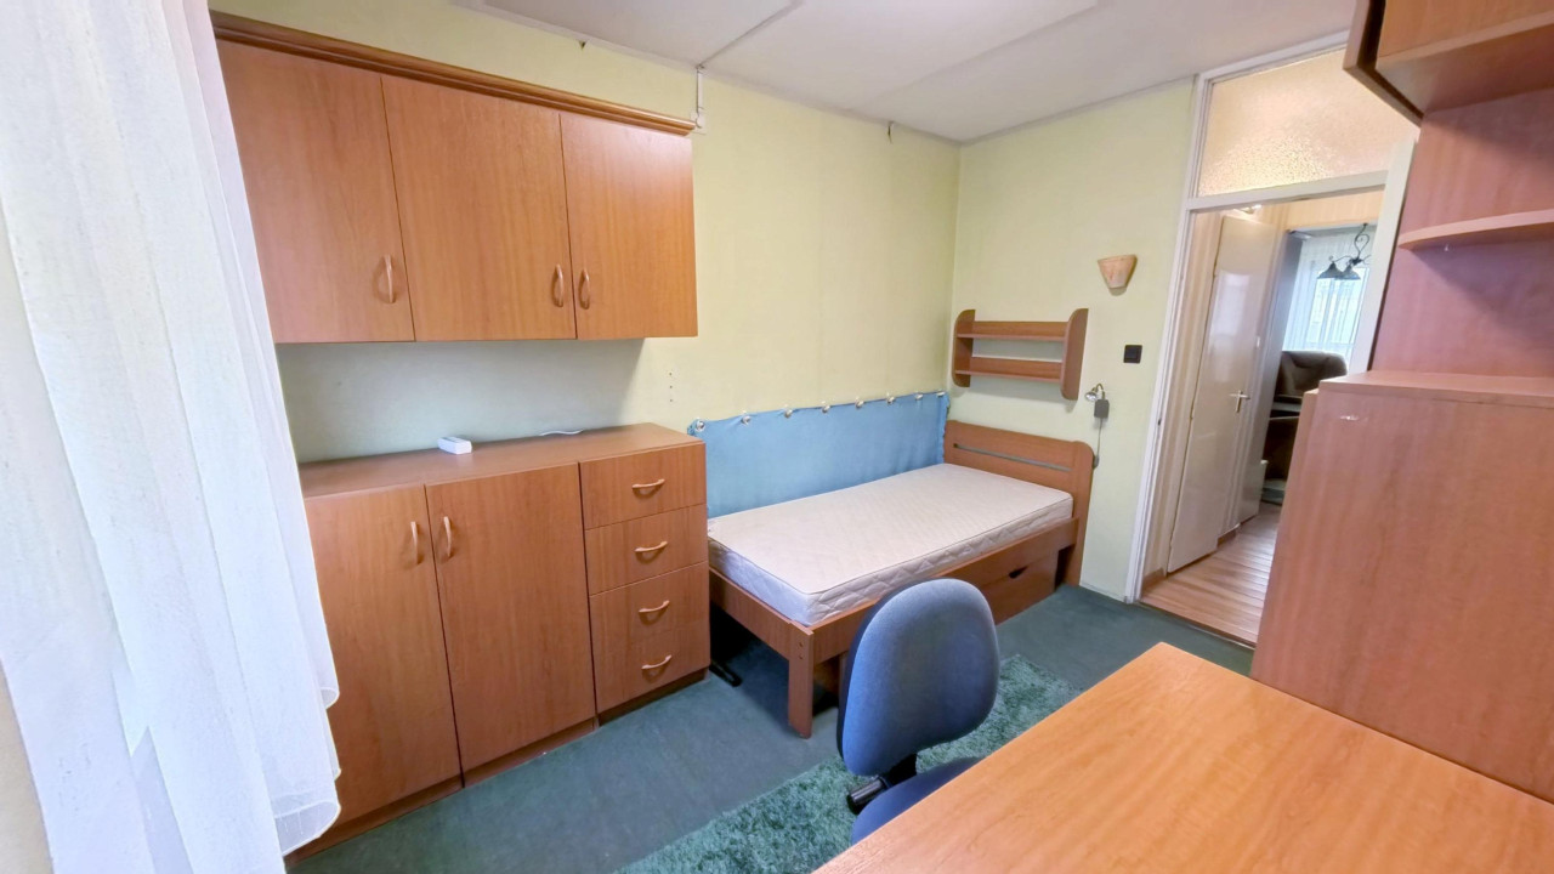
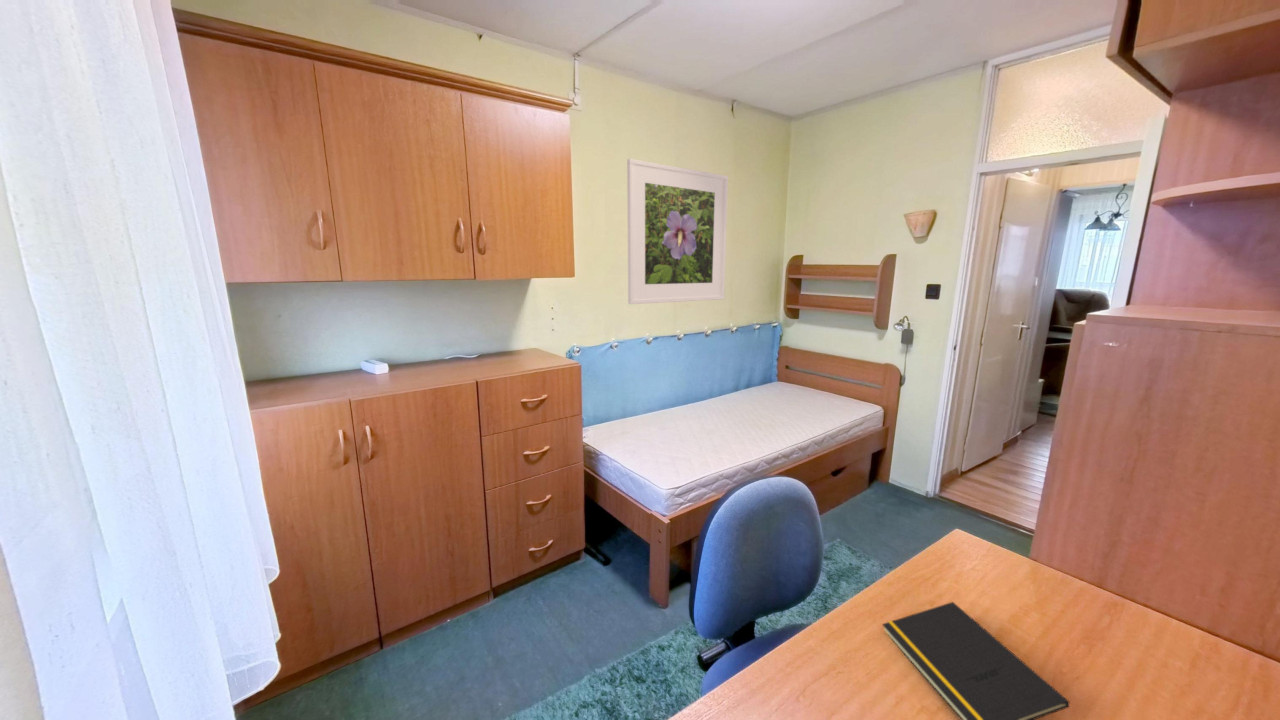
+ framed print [626,158,729,305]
+ notepad [881,601,1070,720]
